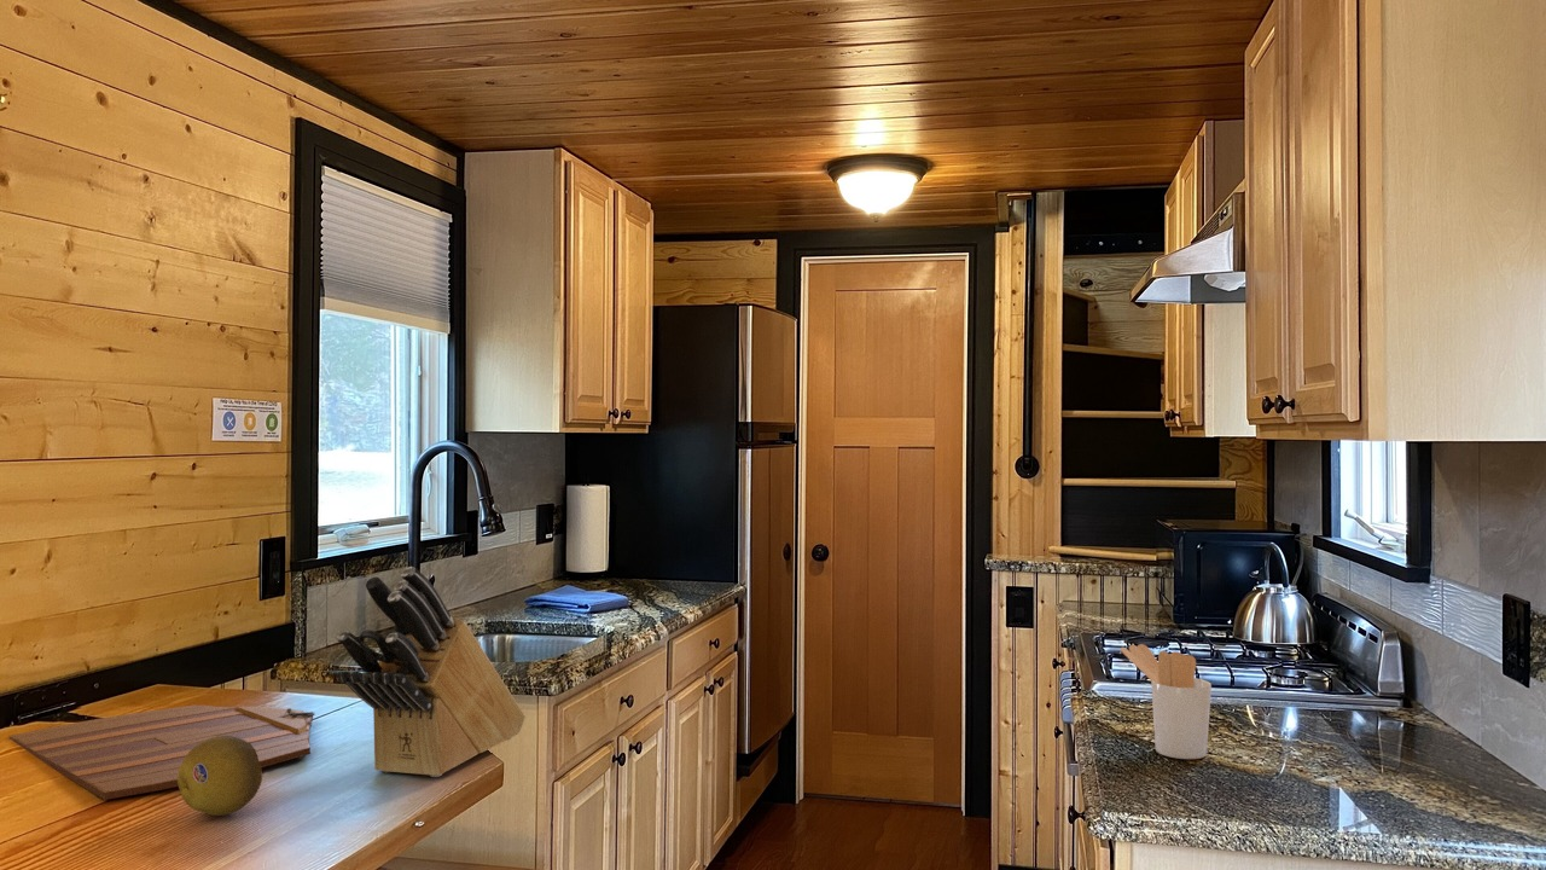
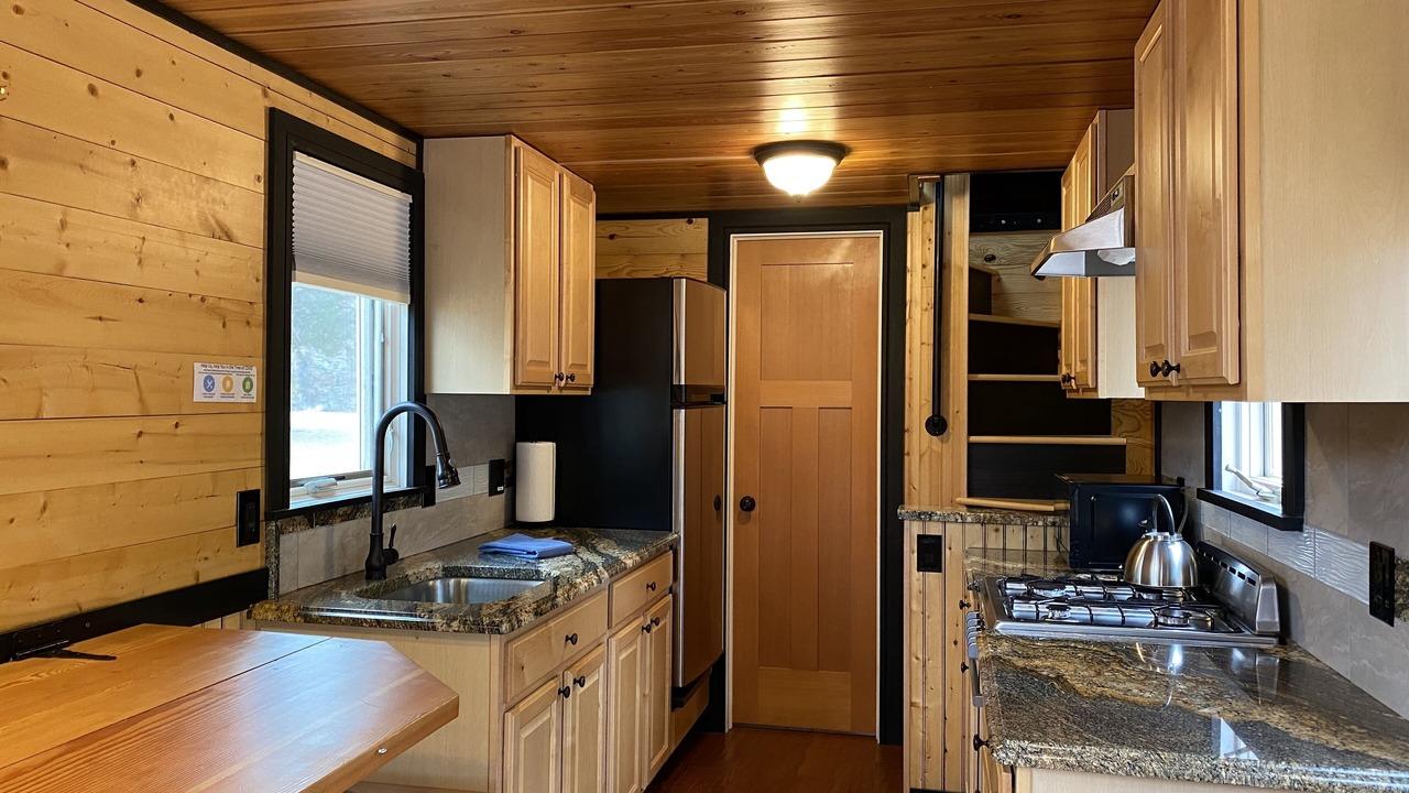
- knife block [336,566,527,778]
- utensil holder [1120,643,1213,760]
- cutting board [7,703,316,801]
- fruit [178,736,263,817]
